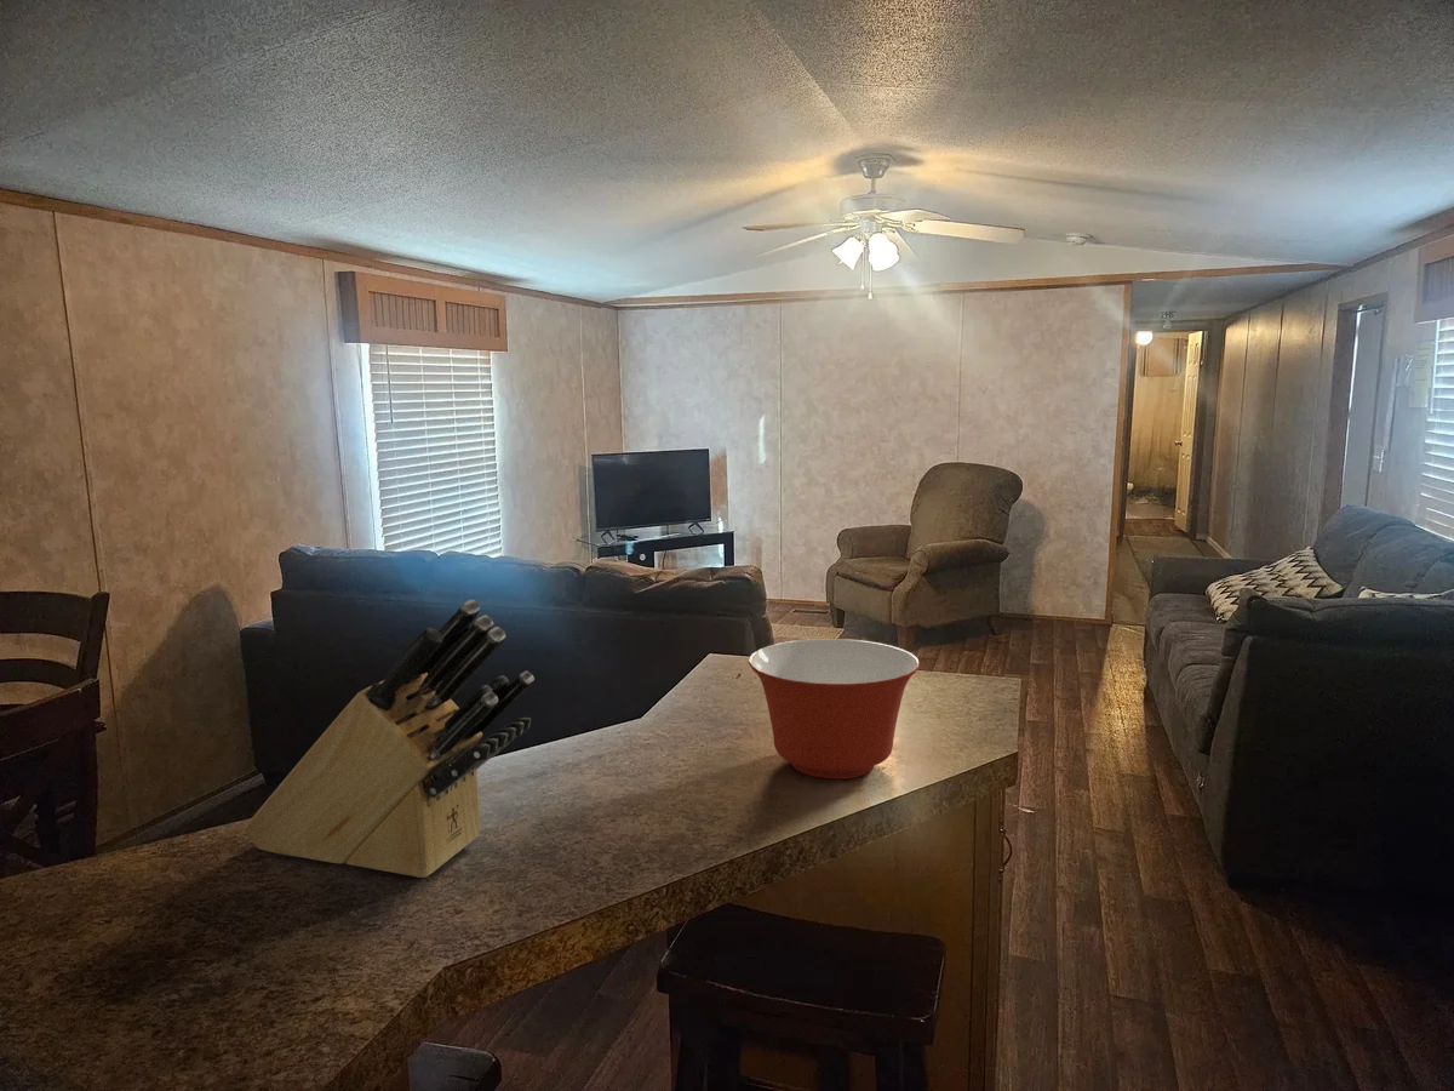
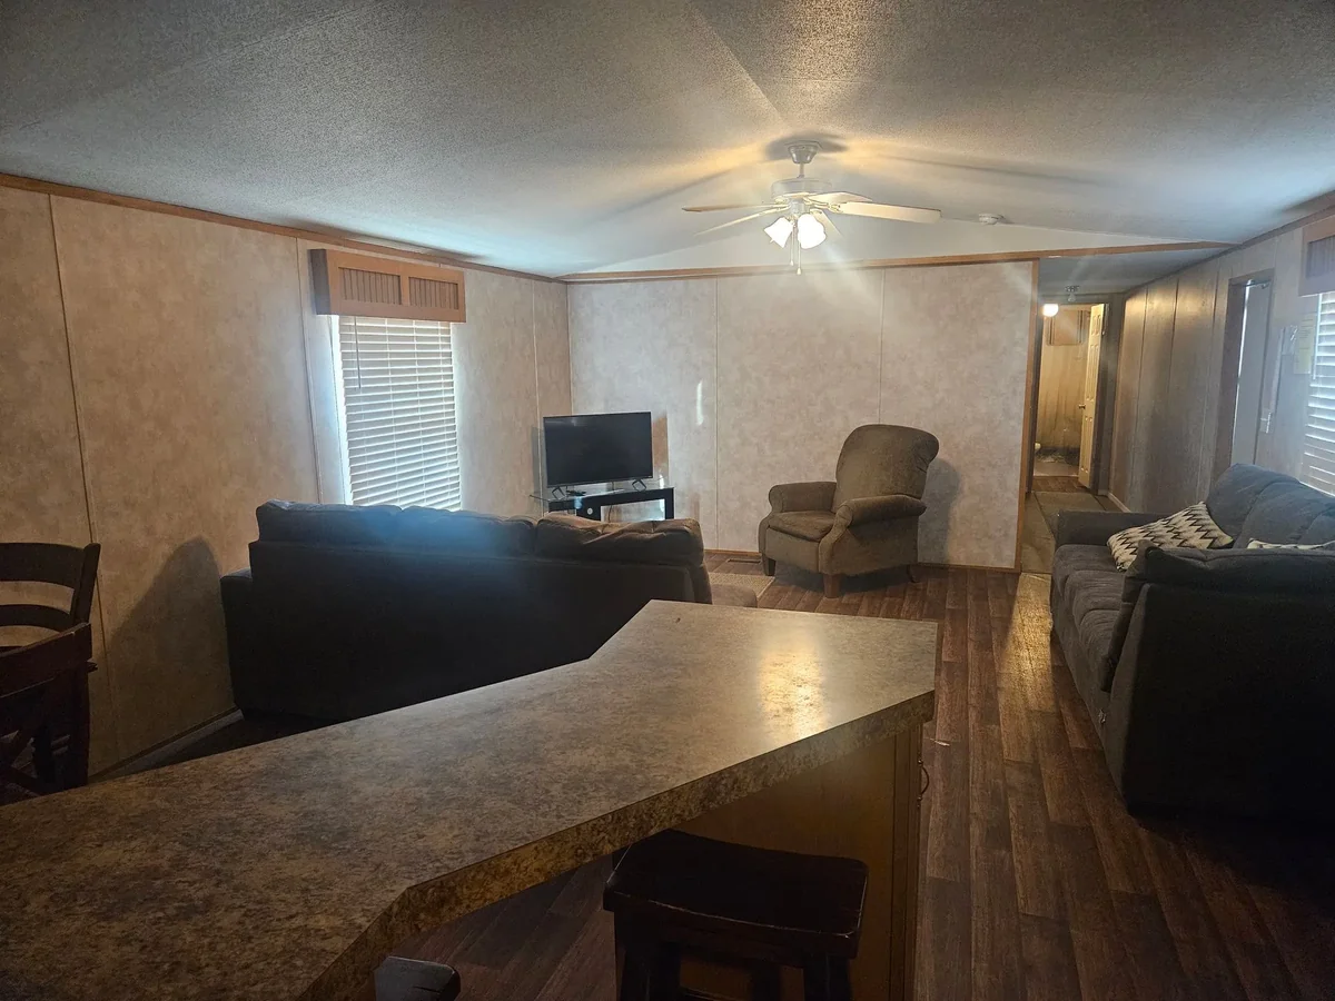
- knife block [242,599,536,879]
- mixing bowl [748,638,921,781]
